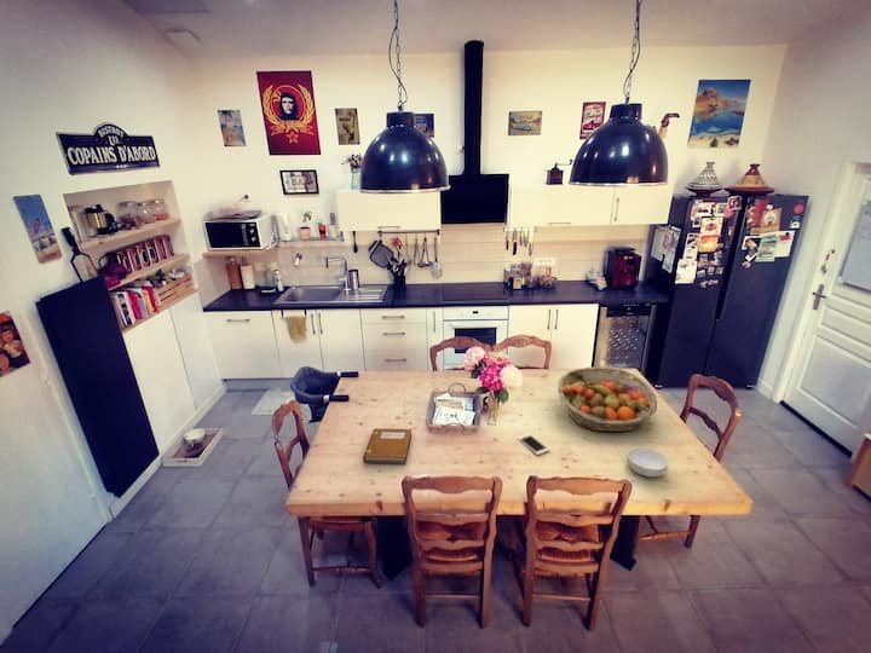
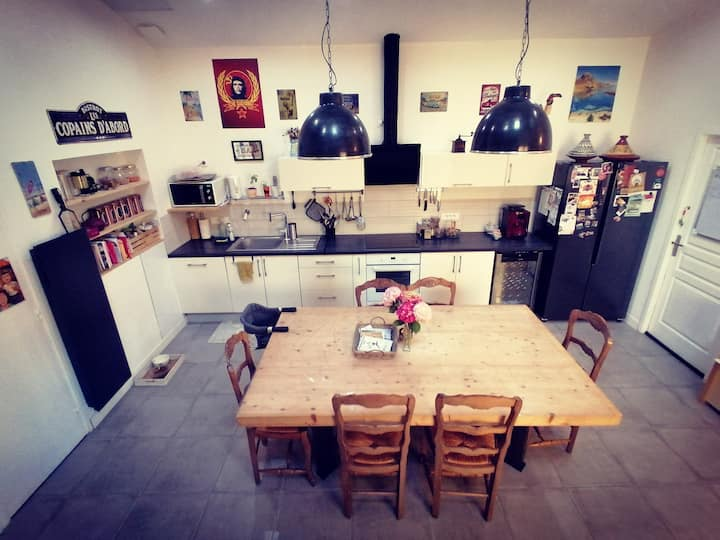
- cereal bowl [625,446,669,478]
- fruit basket [556,365,658,433]
- cell phone [515,433,550,456]
- notebook [362,427,413,464]
